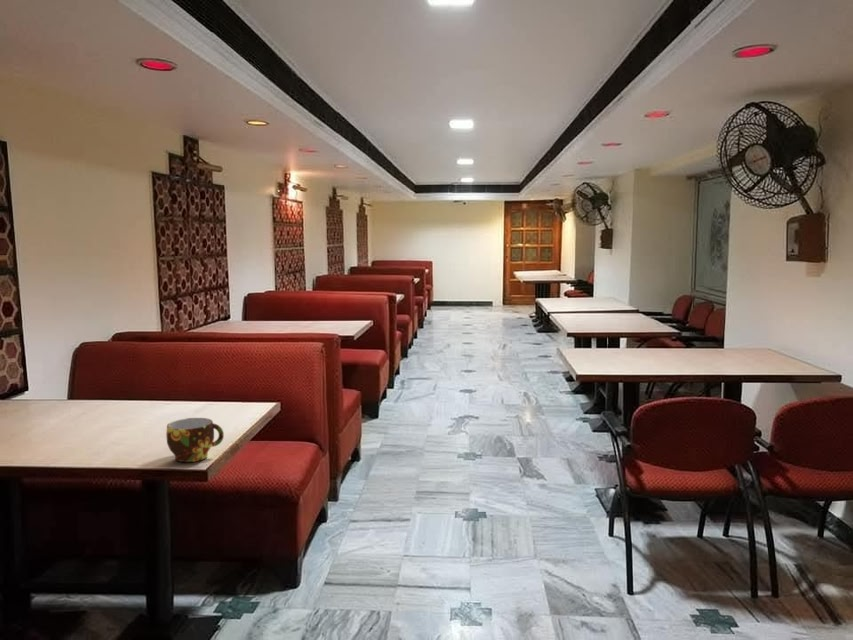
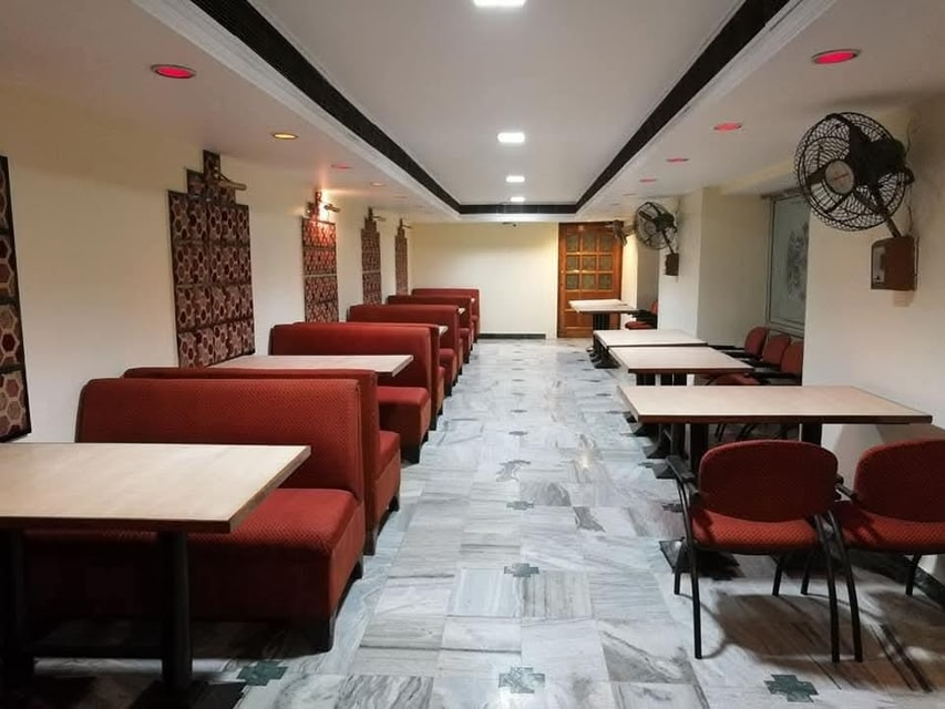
- cup [165,417,225,463]
